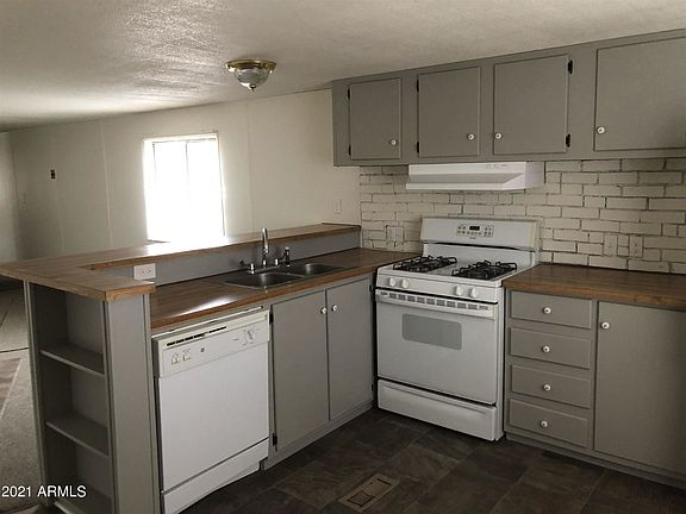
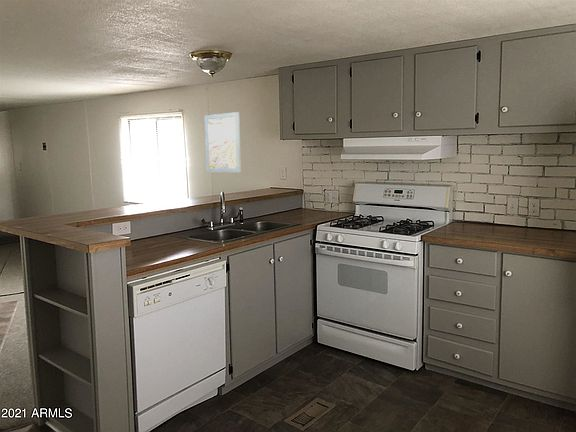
+ wall art [204,111,242,173]
